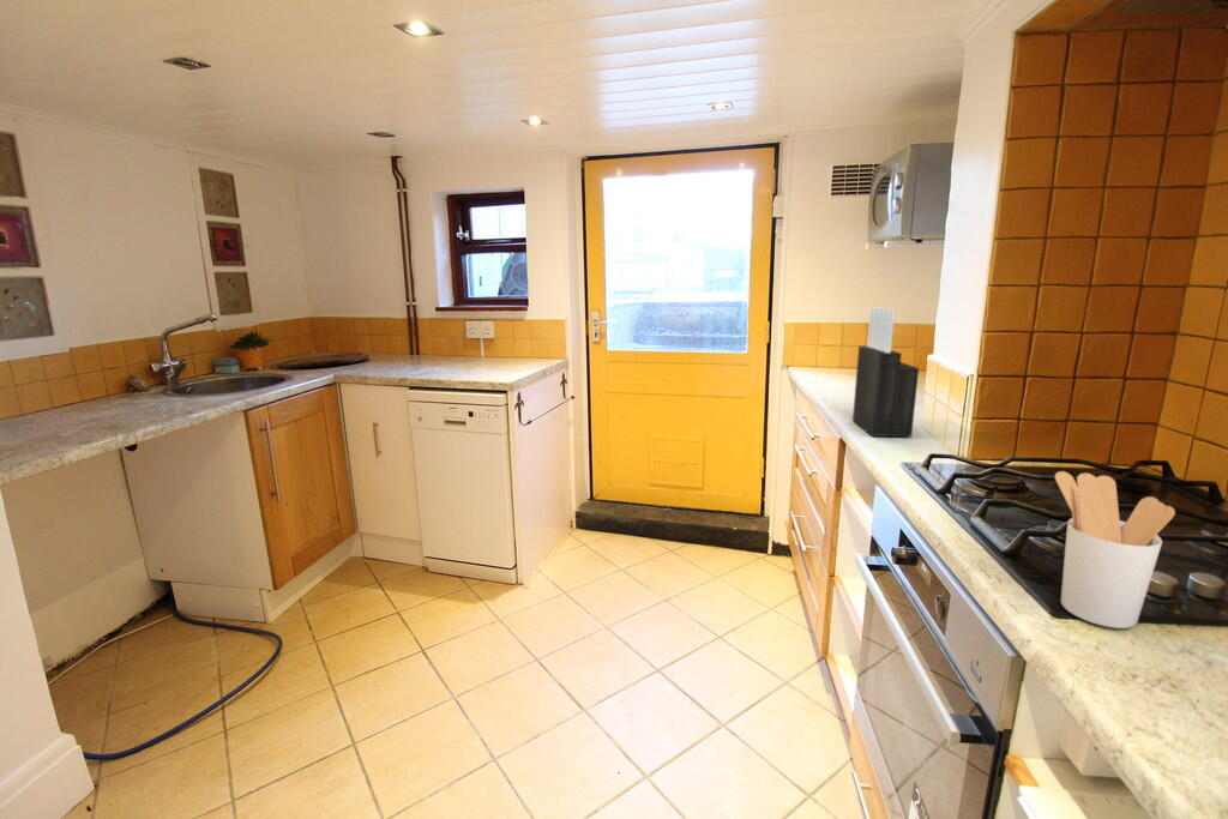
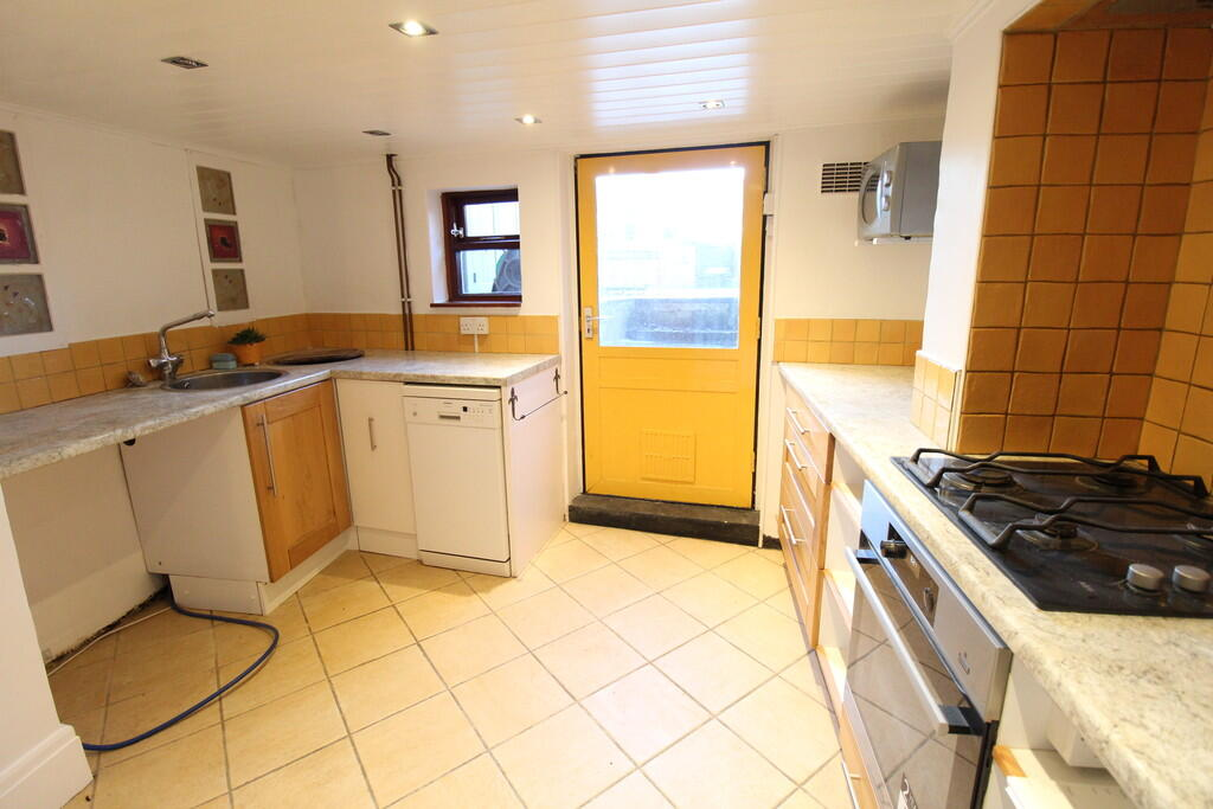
- utensil holder [1054,470,1176,630]
- knife block [851,306,920,438]
